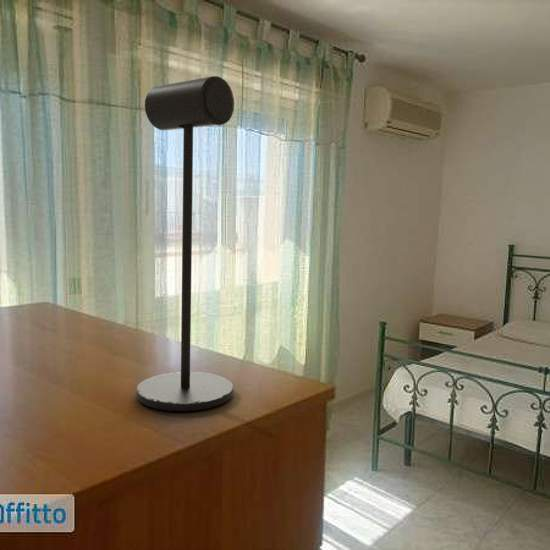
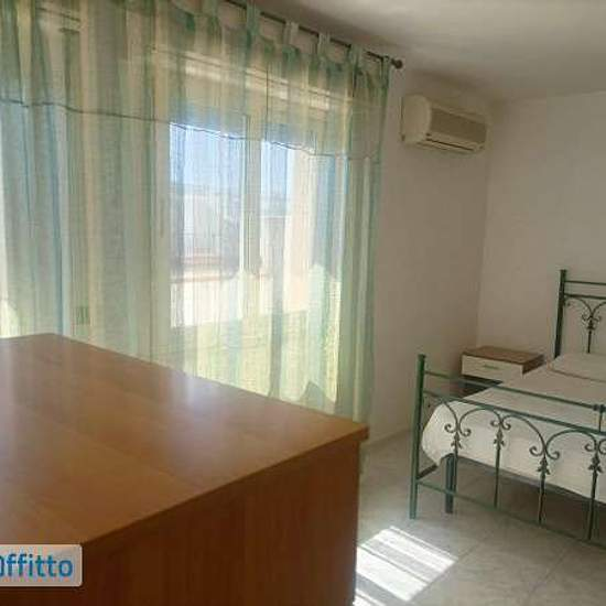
- desk lamp [136,75,235,412]
